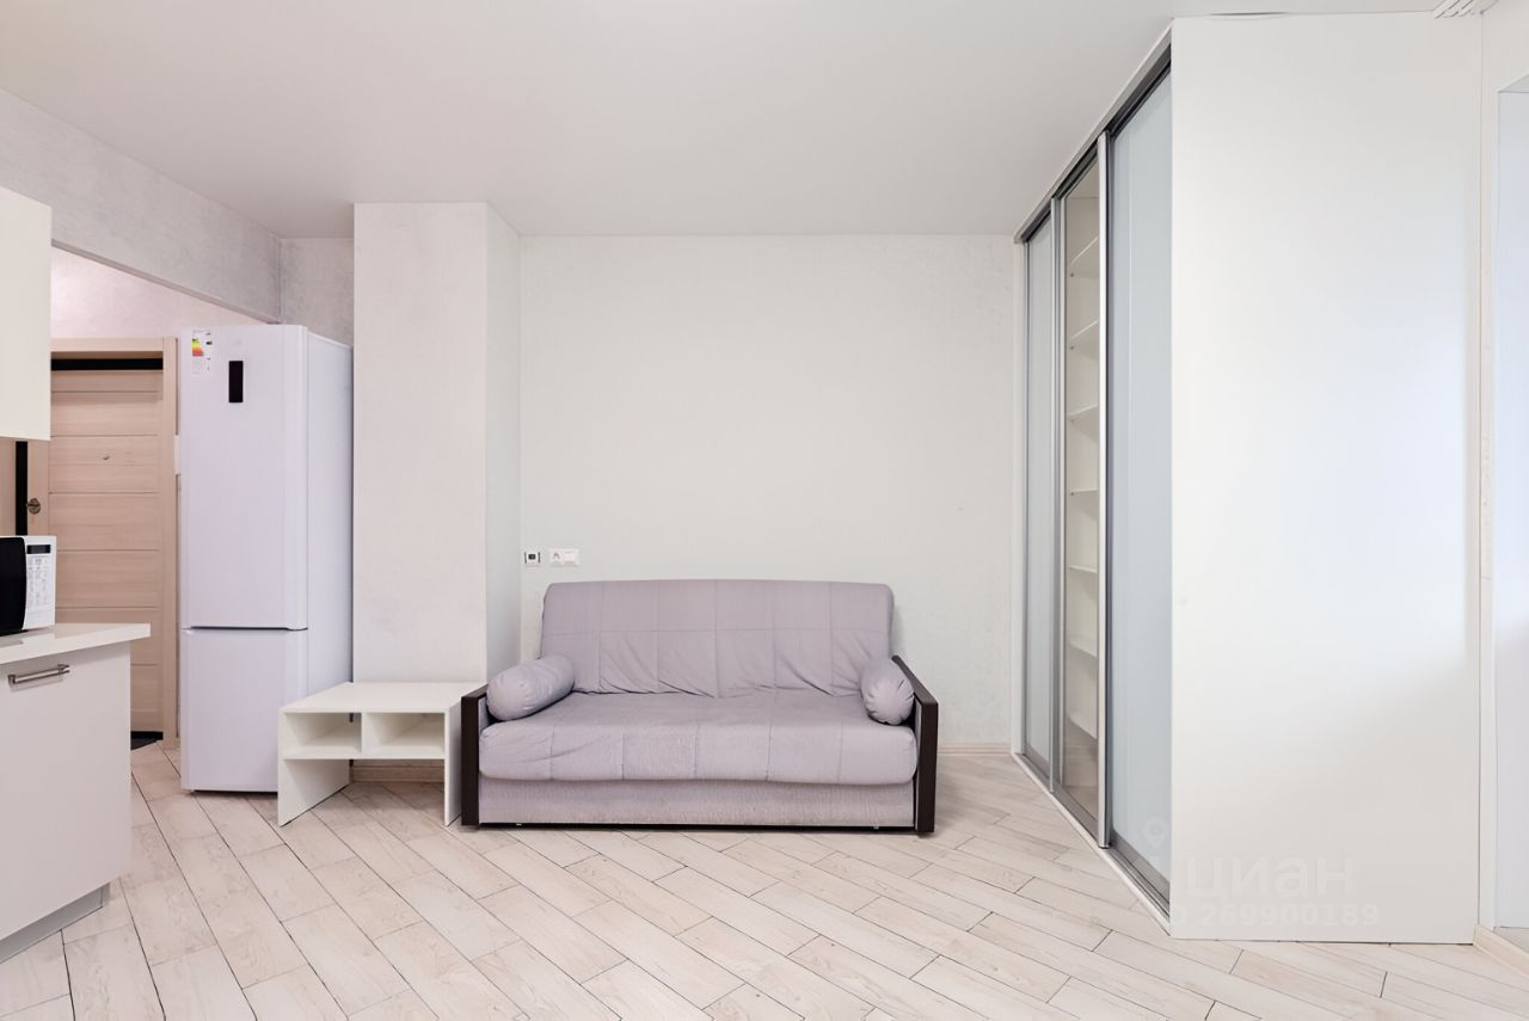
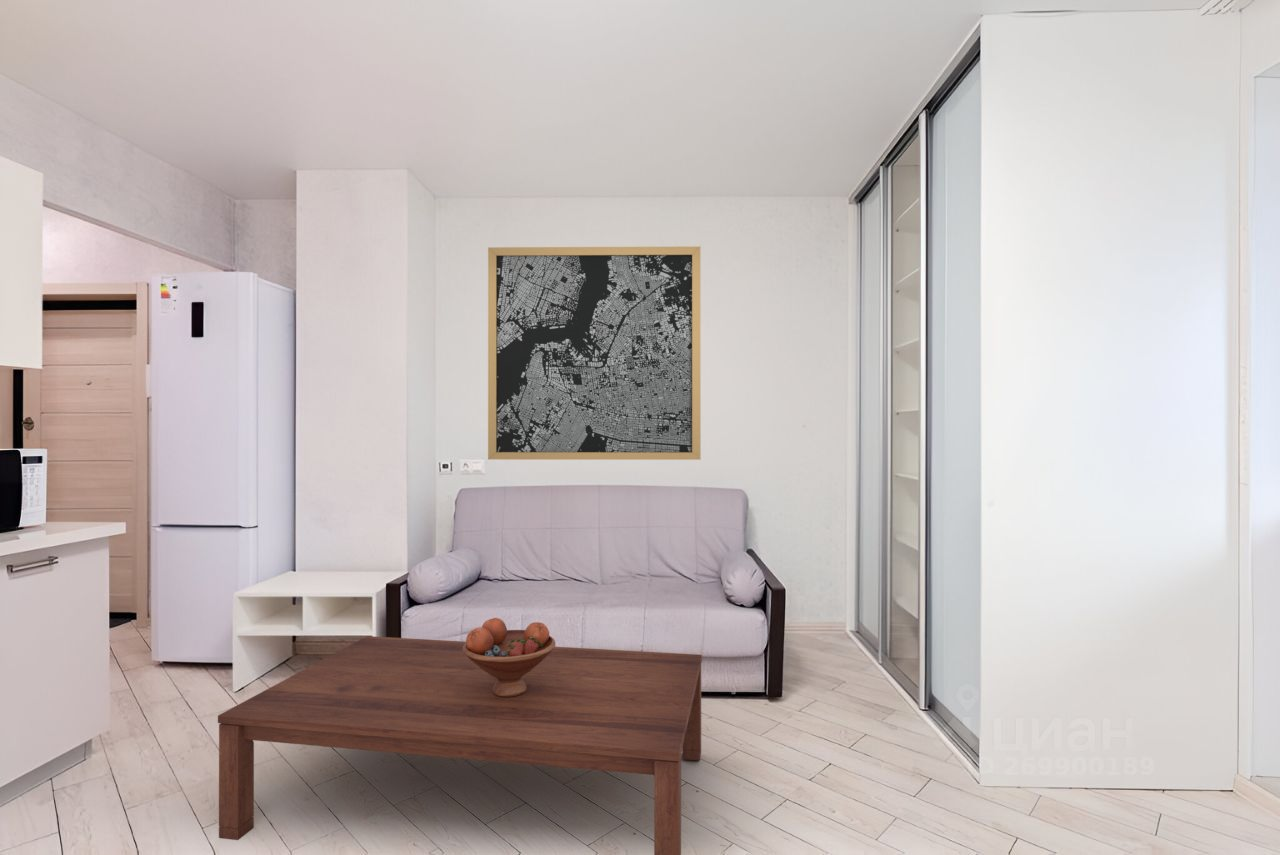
+ fruit bowl [463,617,556,697]
+ wall art [487,245,702,461]
+ coffee table [217,635,703,855]
